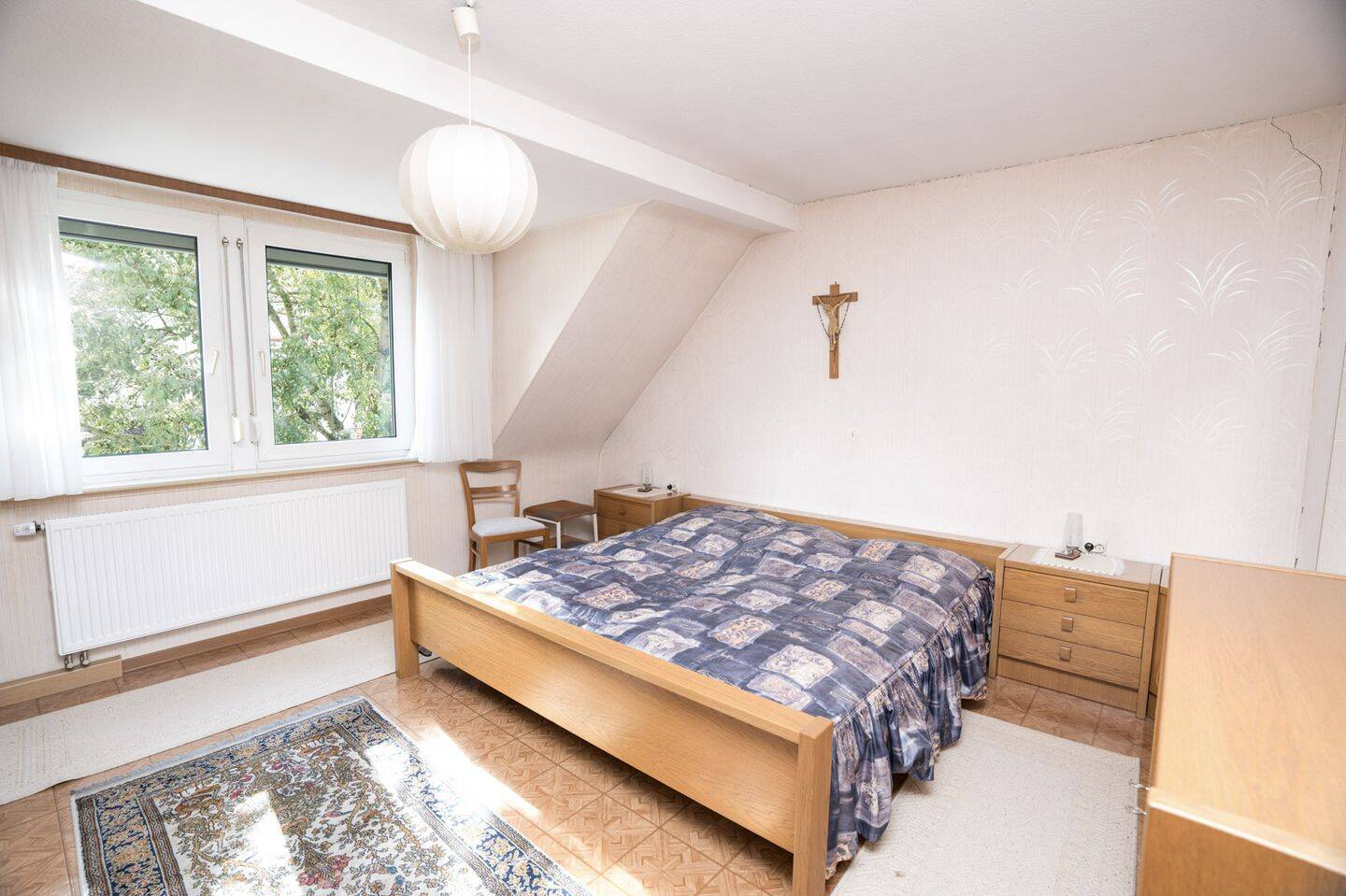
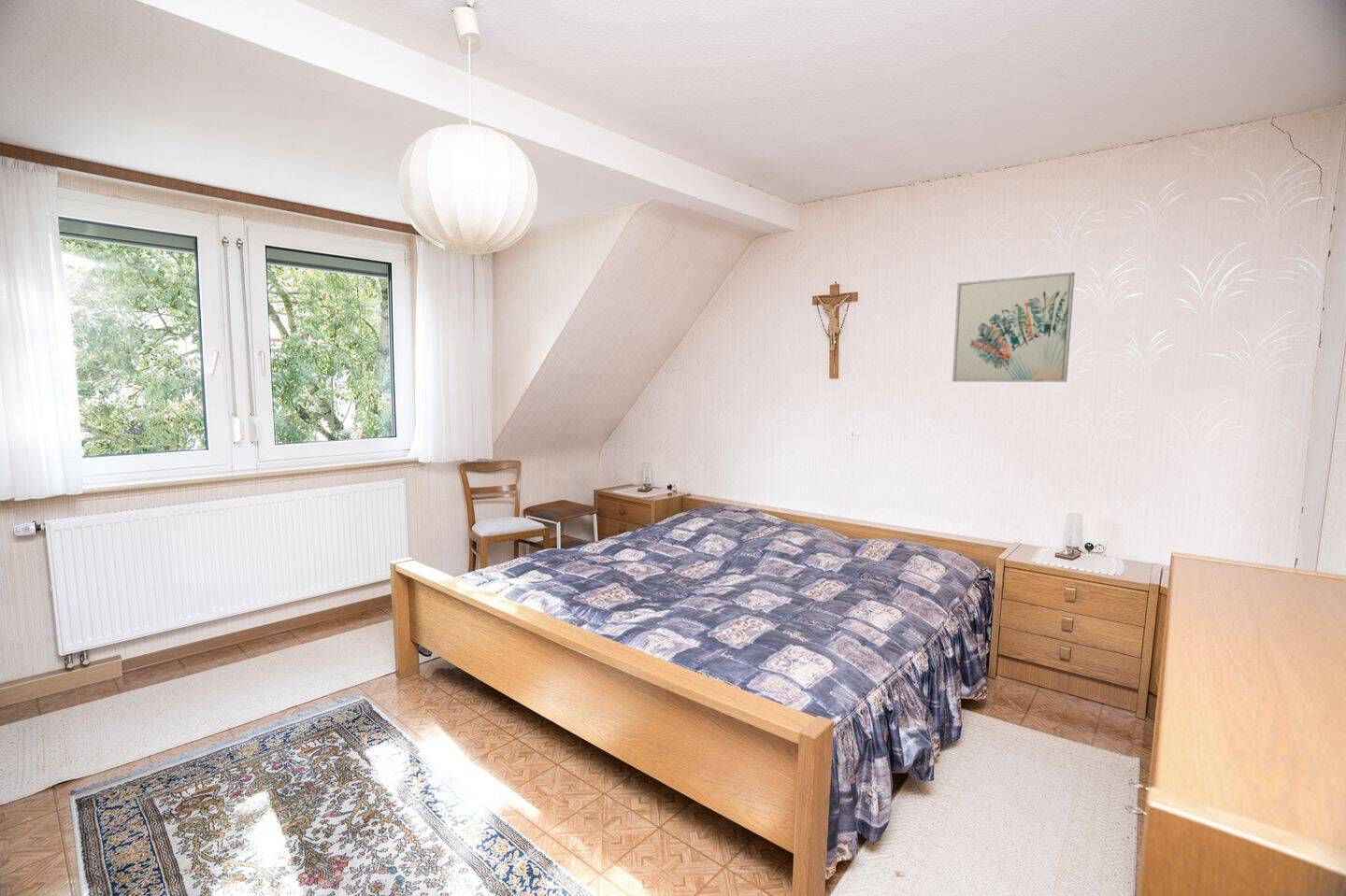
+ wall art [952,271,1076,383]
